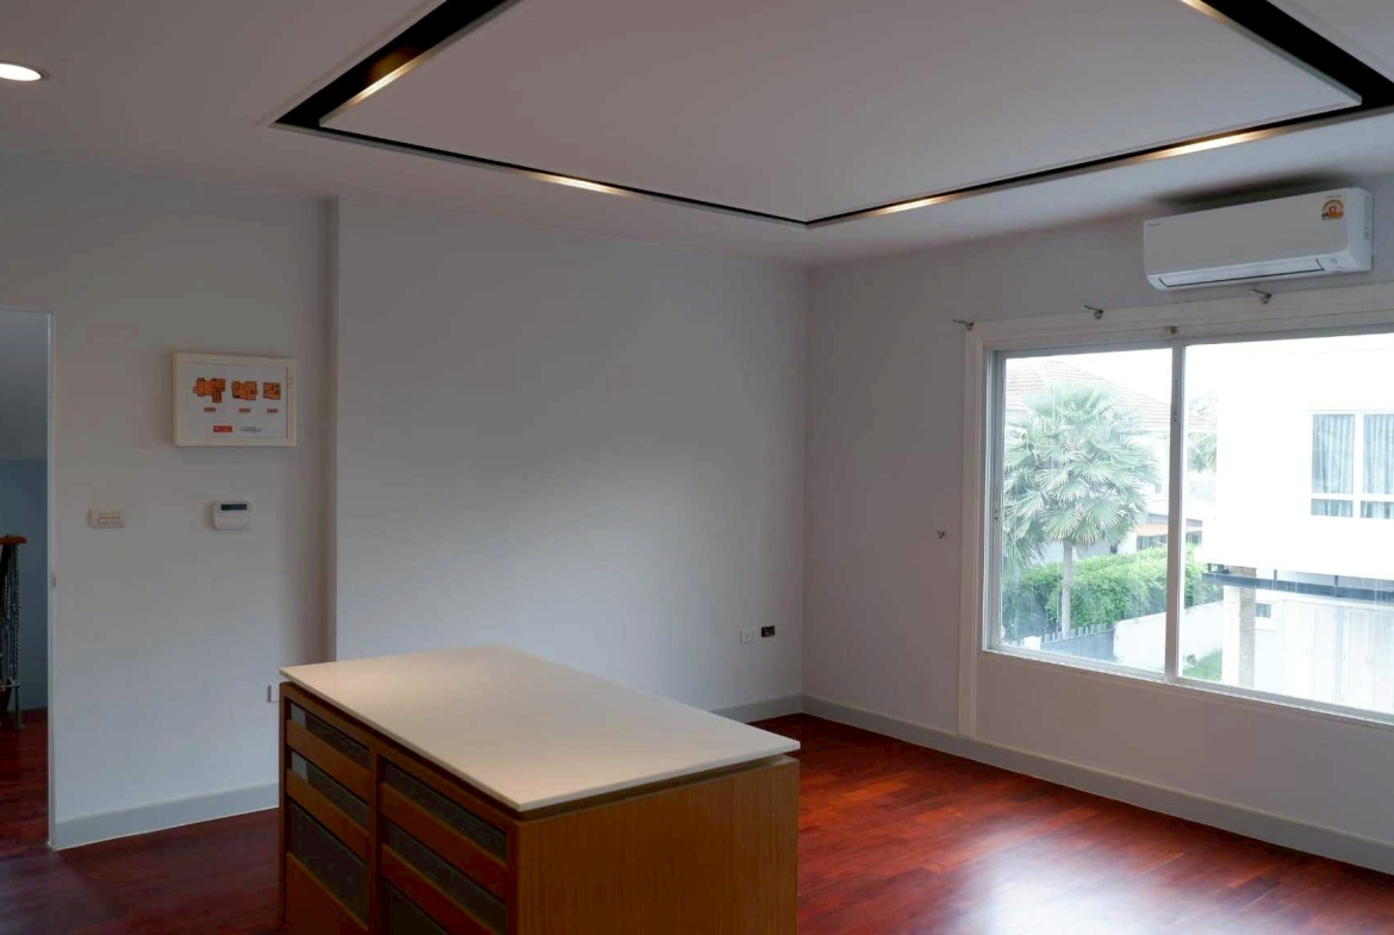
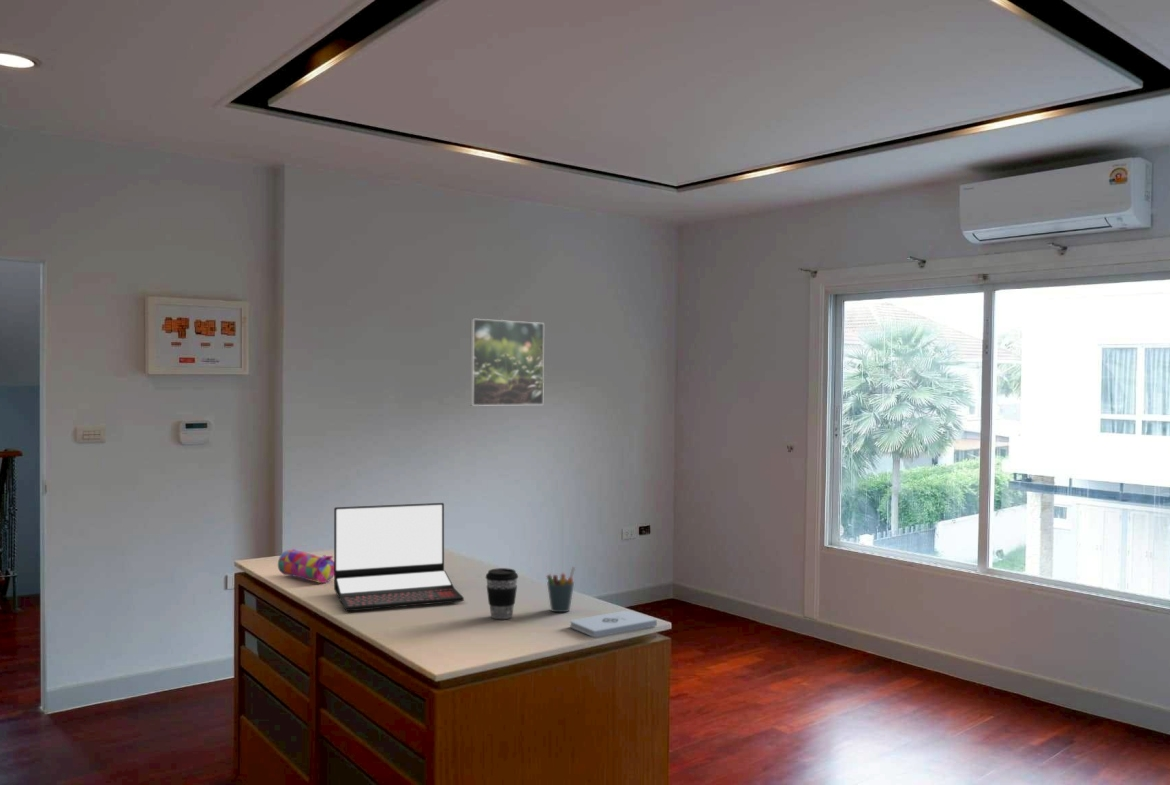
+ pencil case [277,548,334,584]
+ laptop [333,502,465,612]
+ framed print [469,318,545,407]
+ notepad [569,610,658,638]
+ coffee cup [485,567,519,620]
+ pen holder [546,565,576,613]
